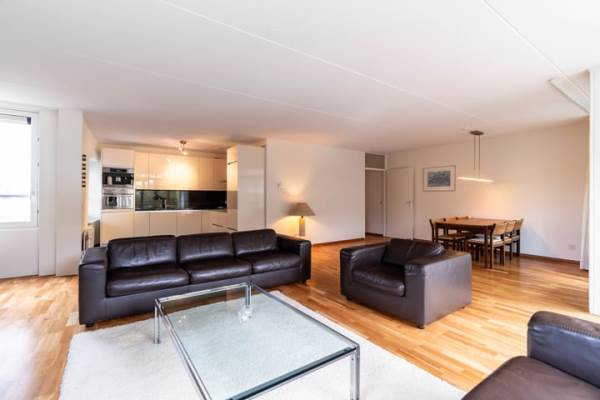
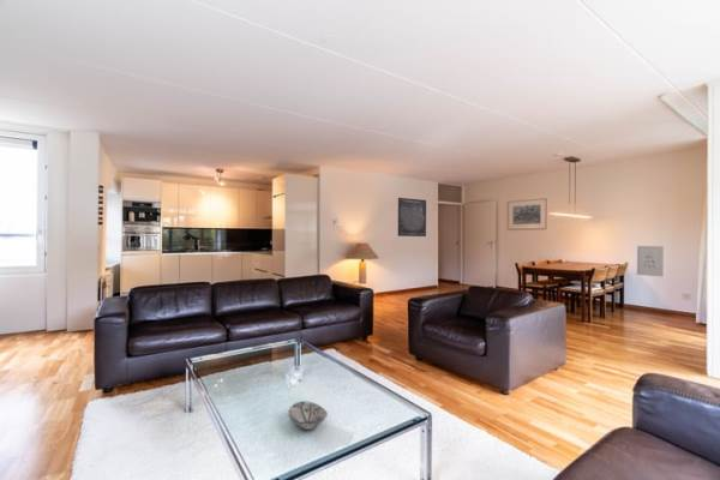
+ wall art [636,245,665,277]
+ wall art [397,197,427,238]
+ decorative bowl [287,400,329,431]
